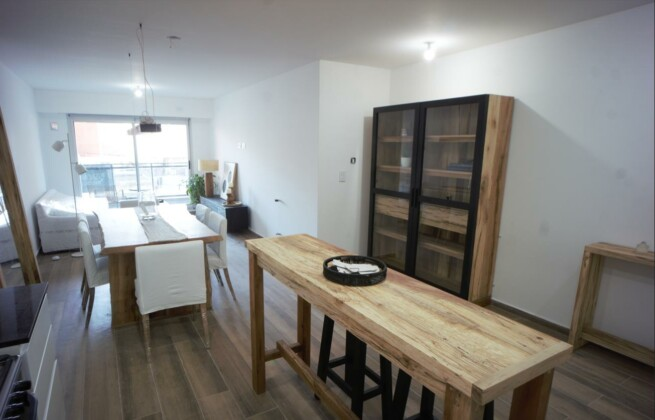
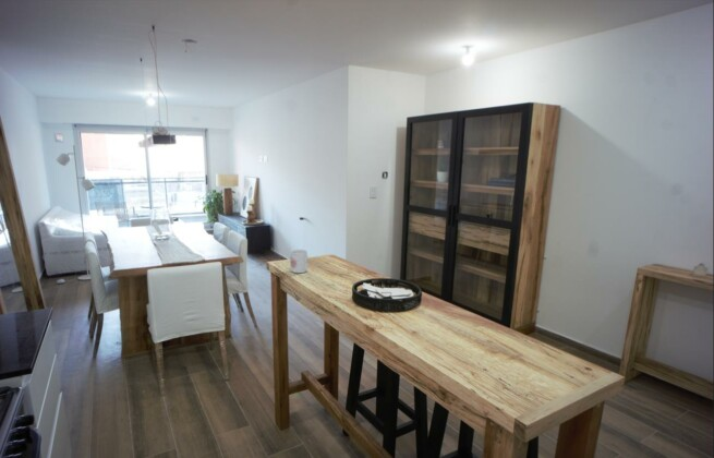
+ mug [289,249,308,274]
